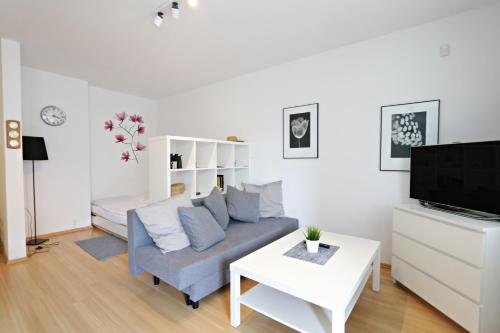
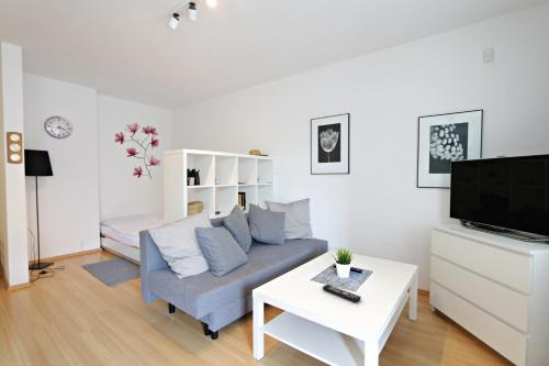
+ remote control [322,284,362,303]
